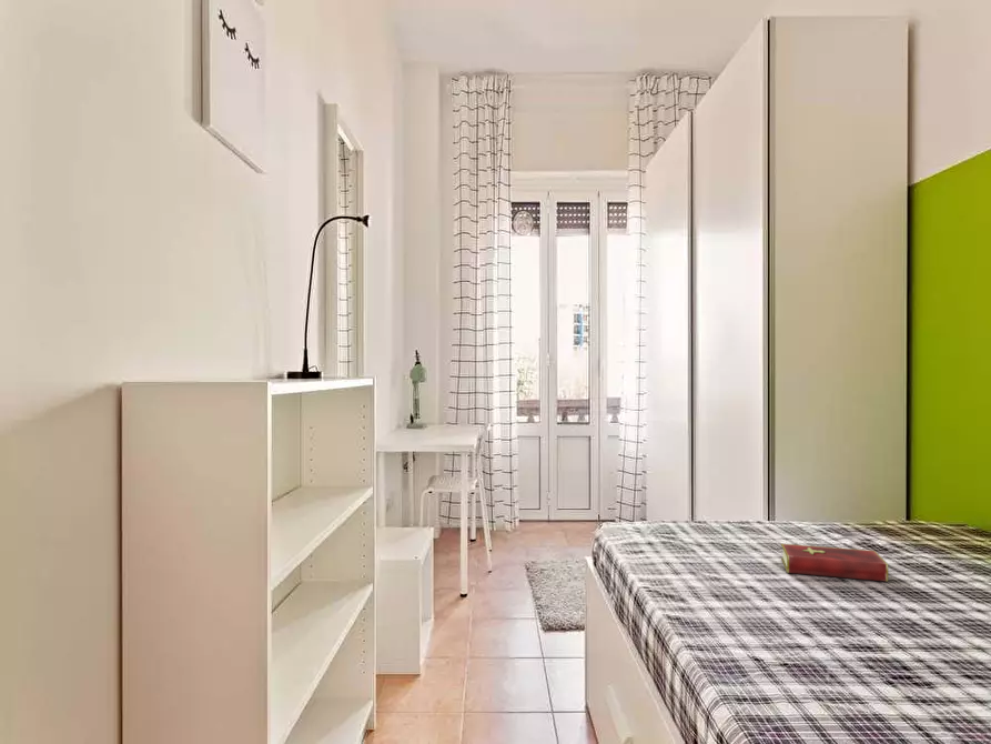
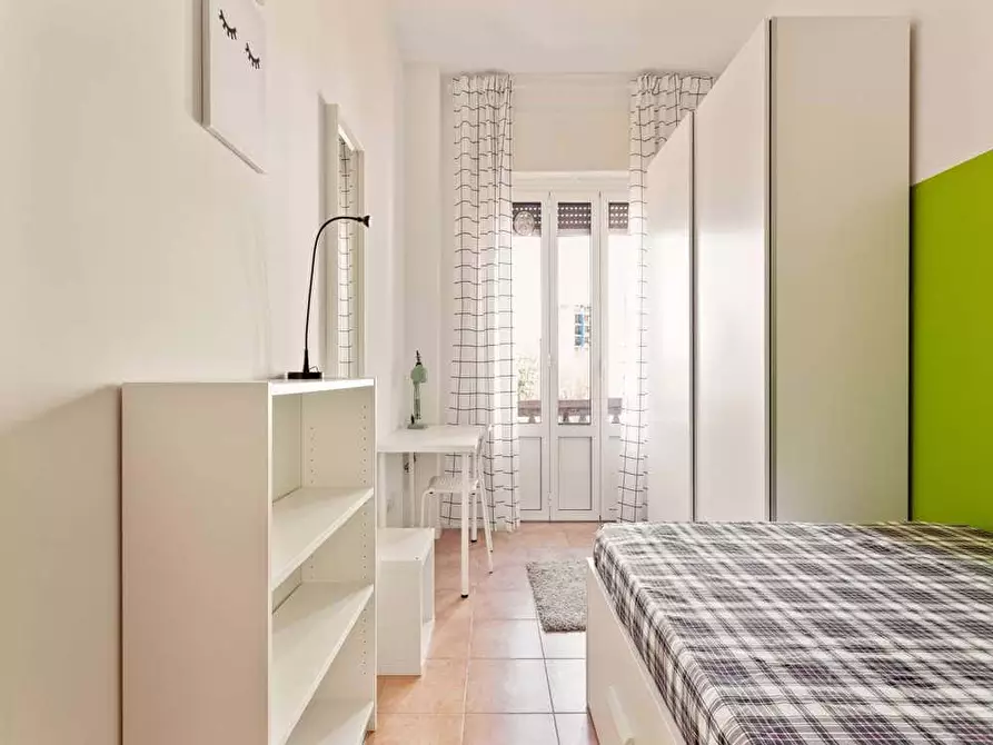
- hardcover book [780,543,889,583]
